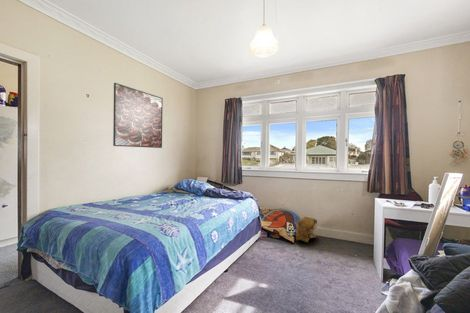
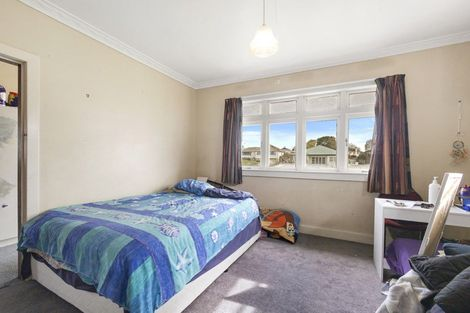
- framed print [112,82,164,149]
- backpack [295,216,318,243]
